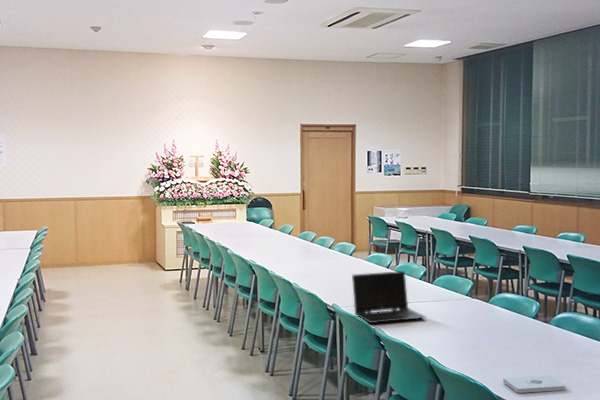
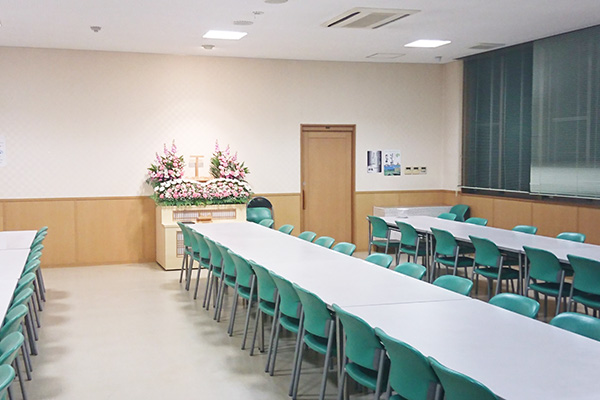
- notepad [502,374,567,394]
- laptop computer [351,270,427,324]
